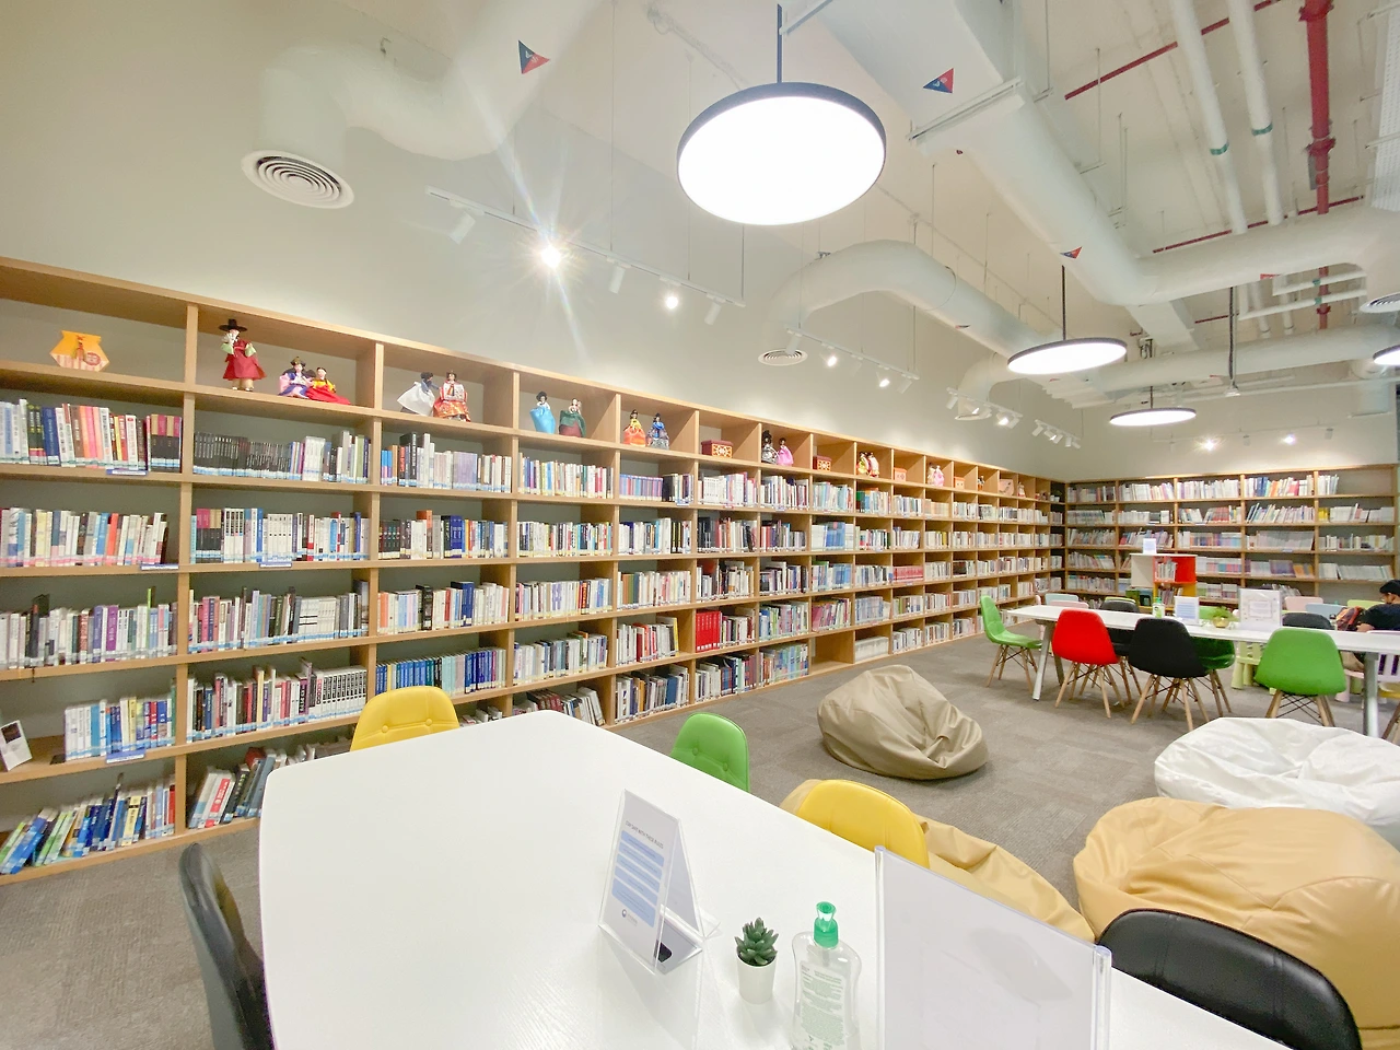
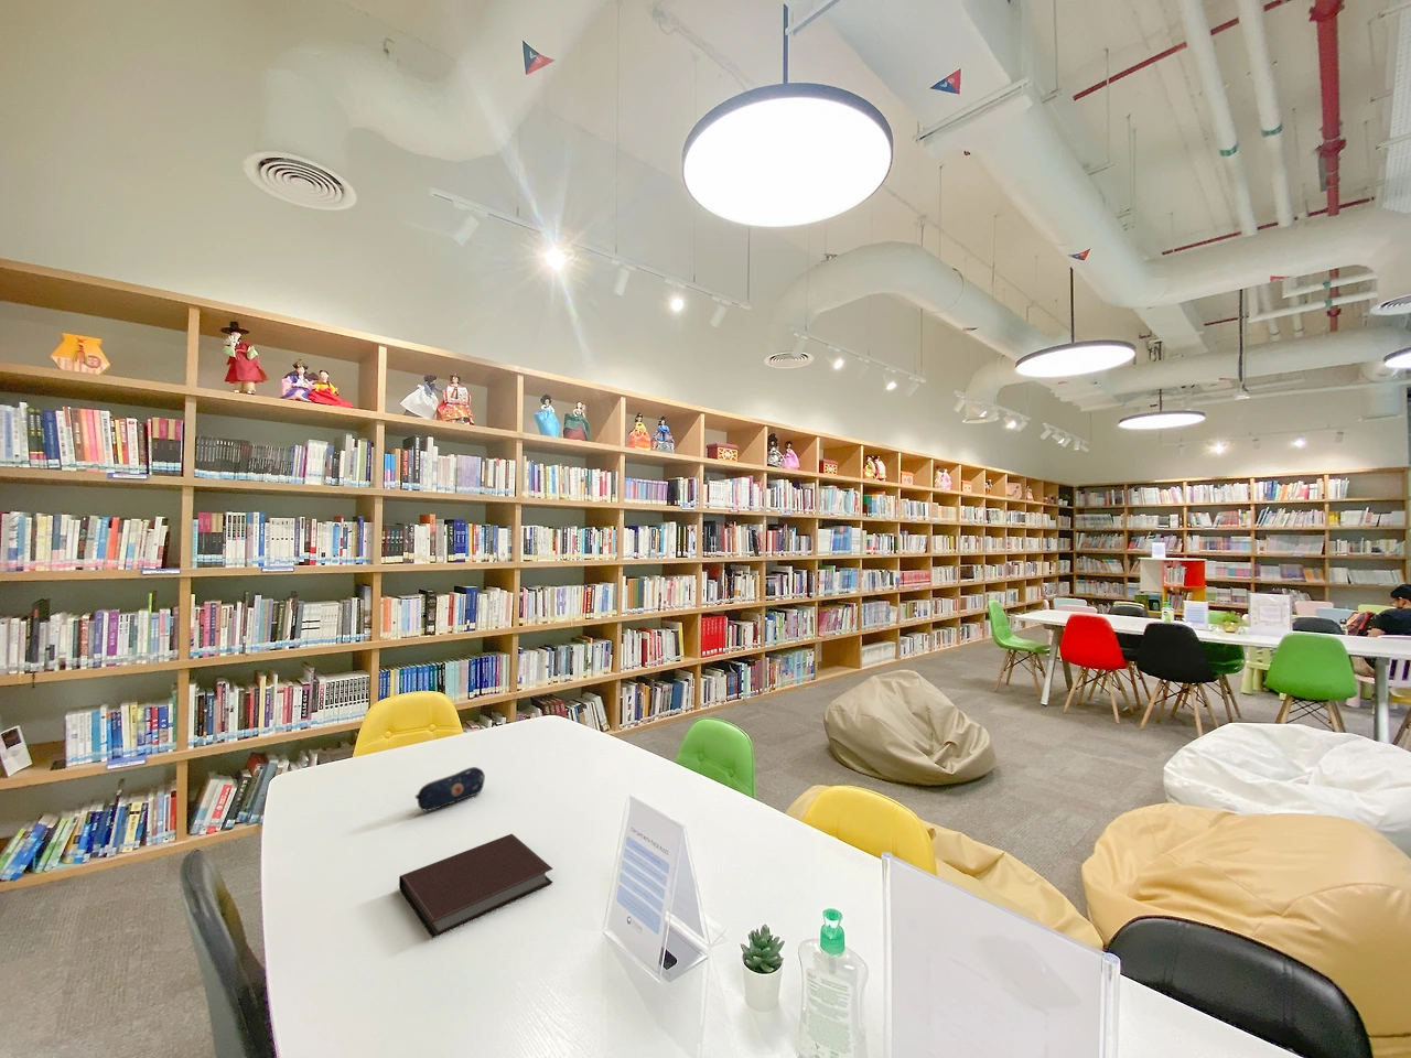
+ notebook [398,834,553,939]
+ pencil case [414,766,487,811]
